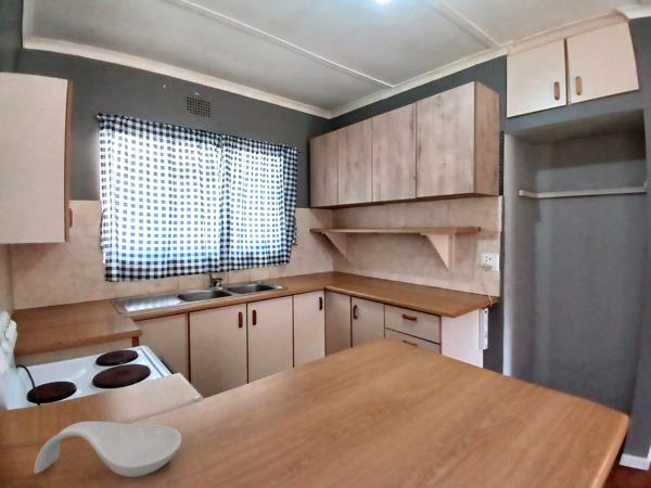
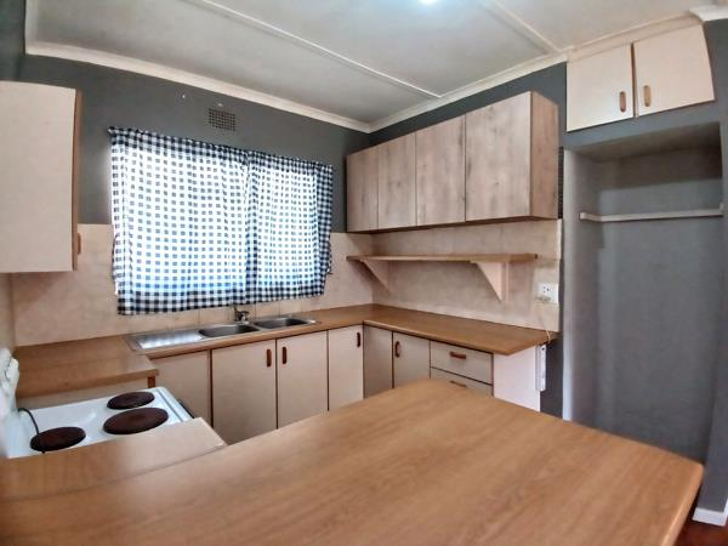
- spoon rest [33,421,182,478]
